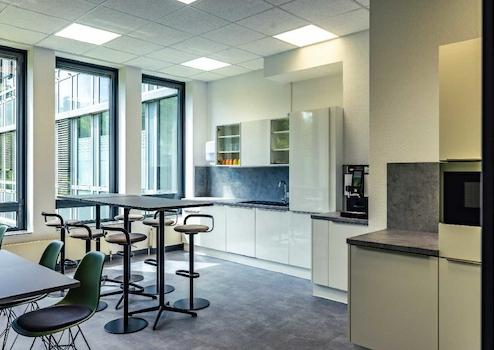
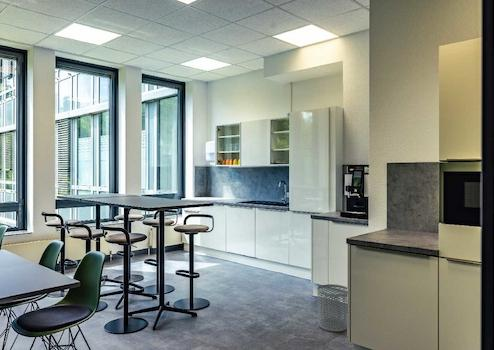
+ waste bin [316,283,349,333]
